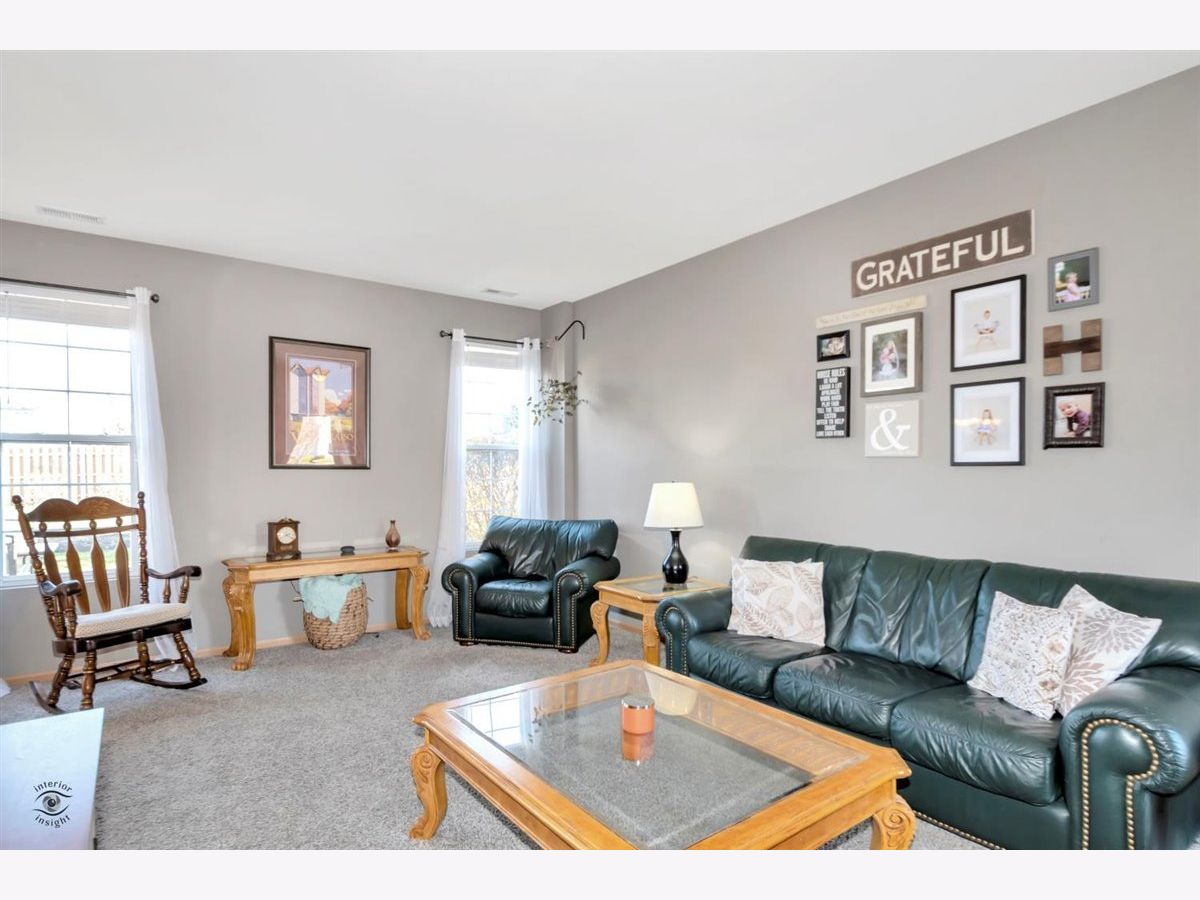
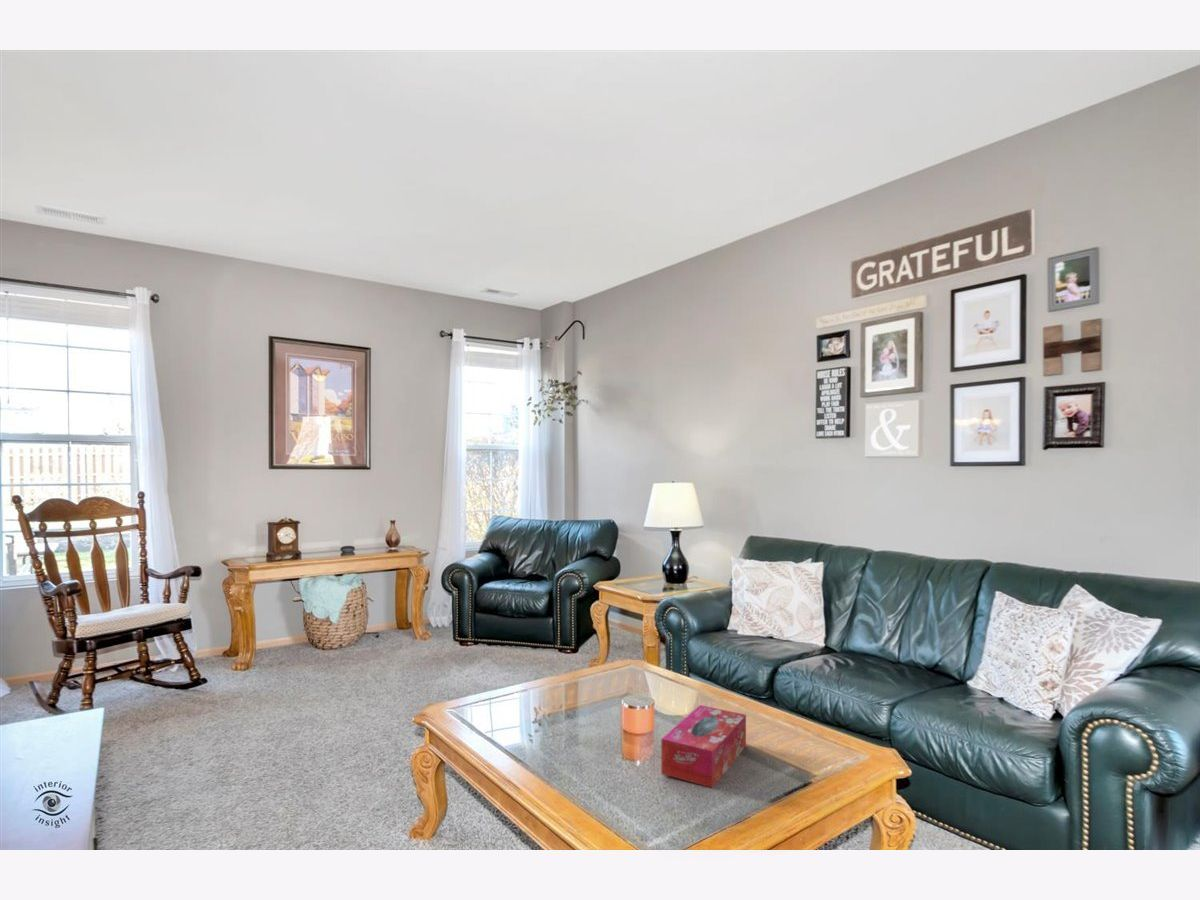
+ tissue box [660,704,747,789]
